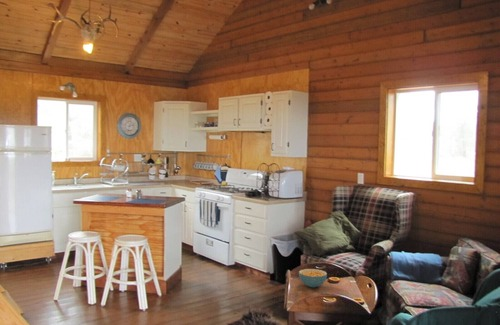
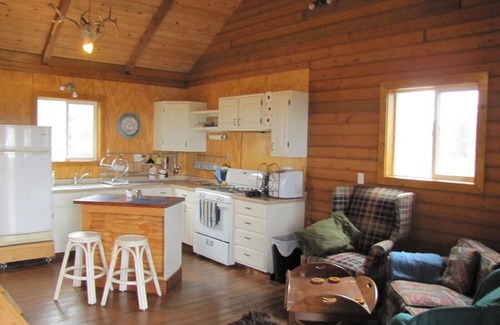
- cereal bowl [298,268,328,289]
